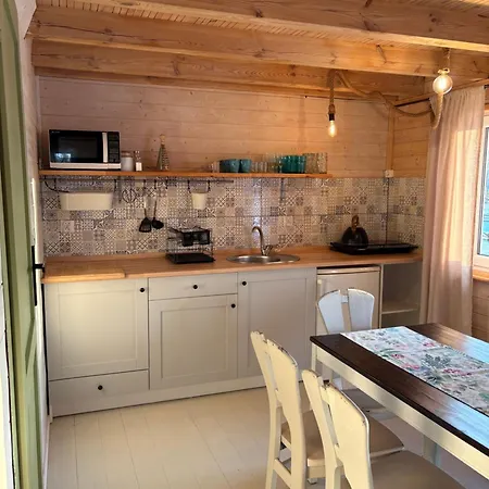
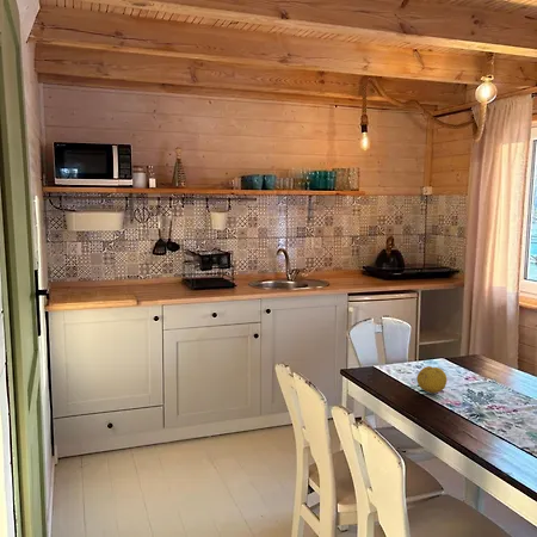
+ fruit [415,365,449,394]
